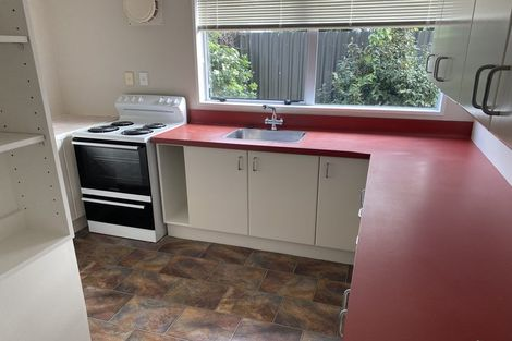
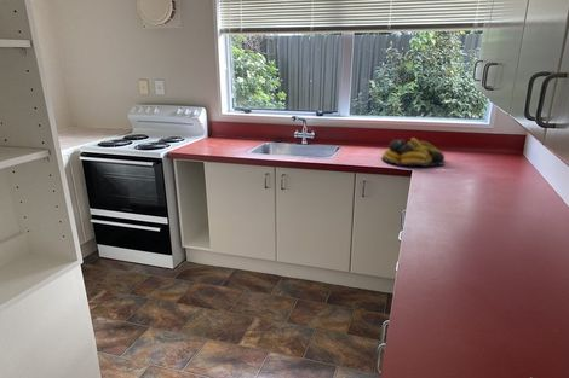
+ fruit bowl [380,136,446,168]
